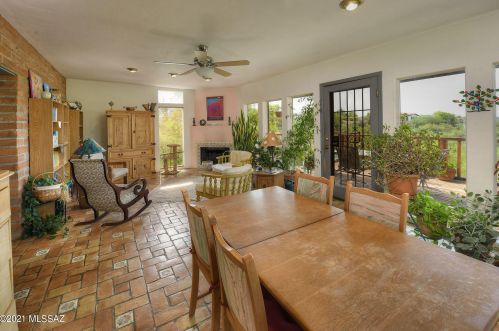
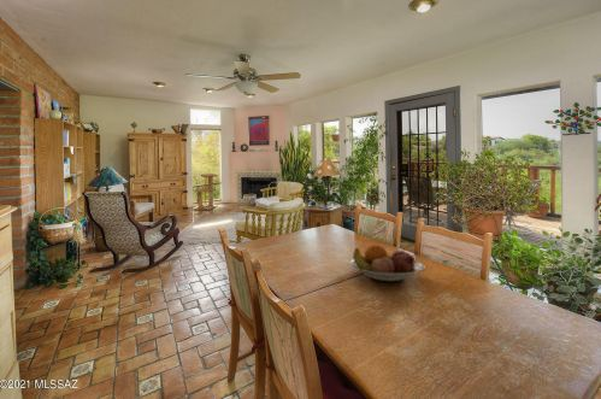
+ fruit bowl [348,243,426,282]
